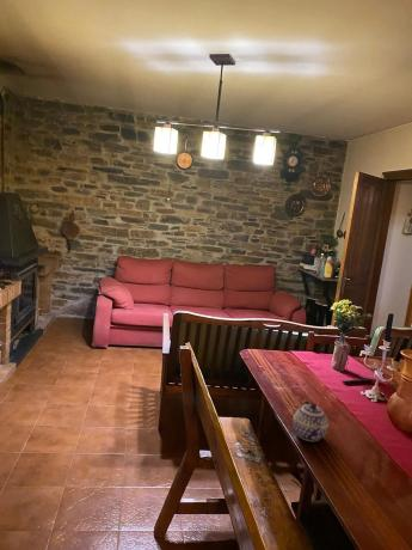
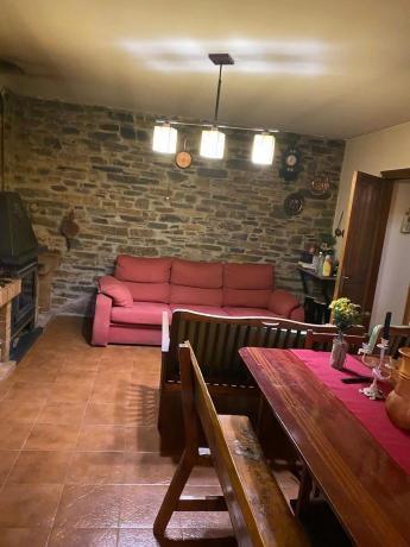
- teapot [291,399,330,442]
